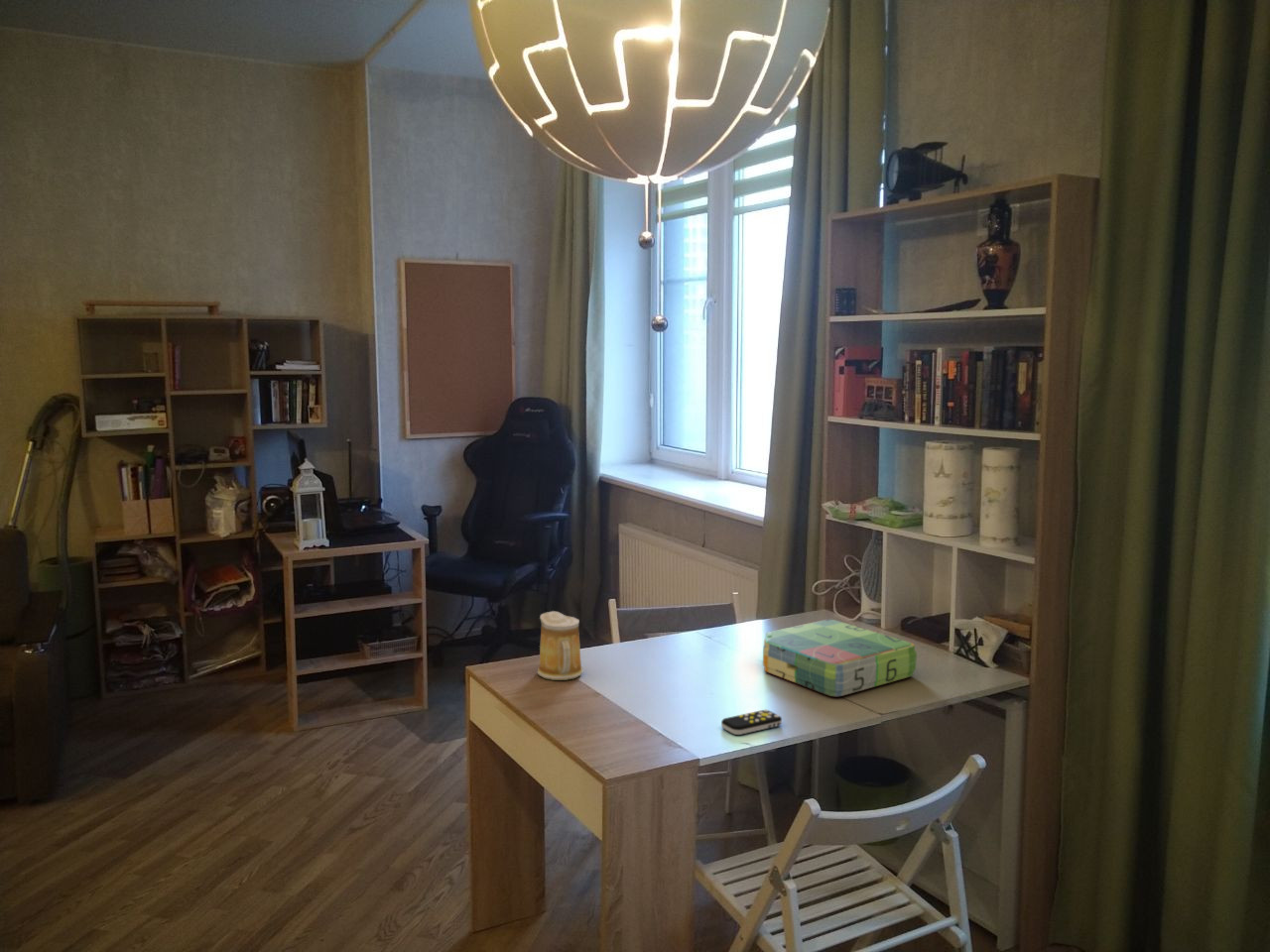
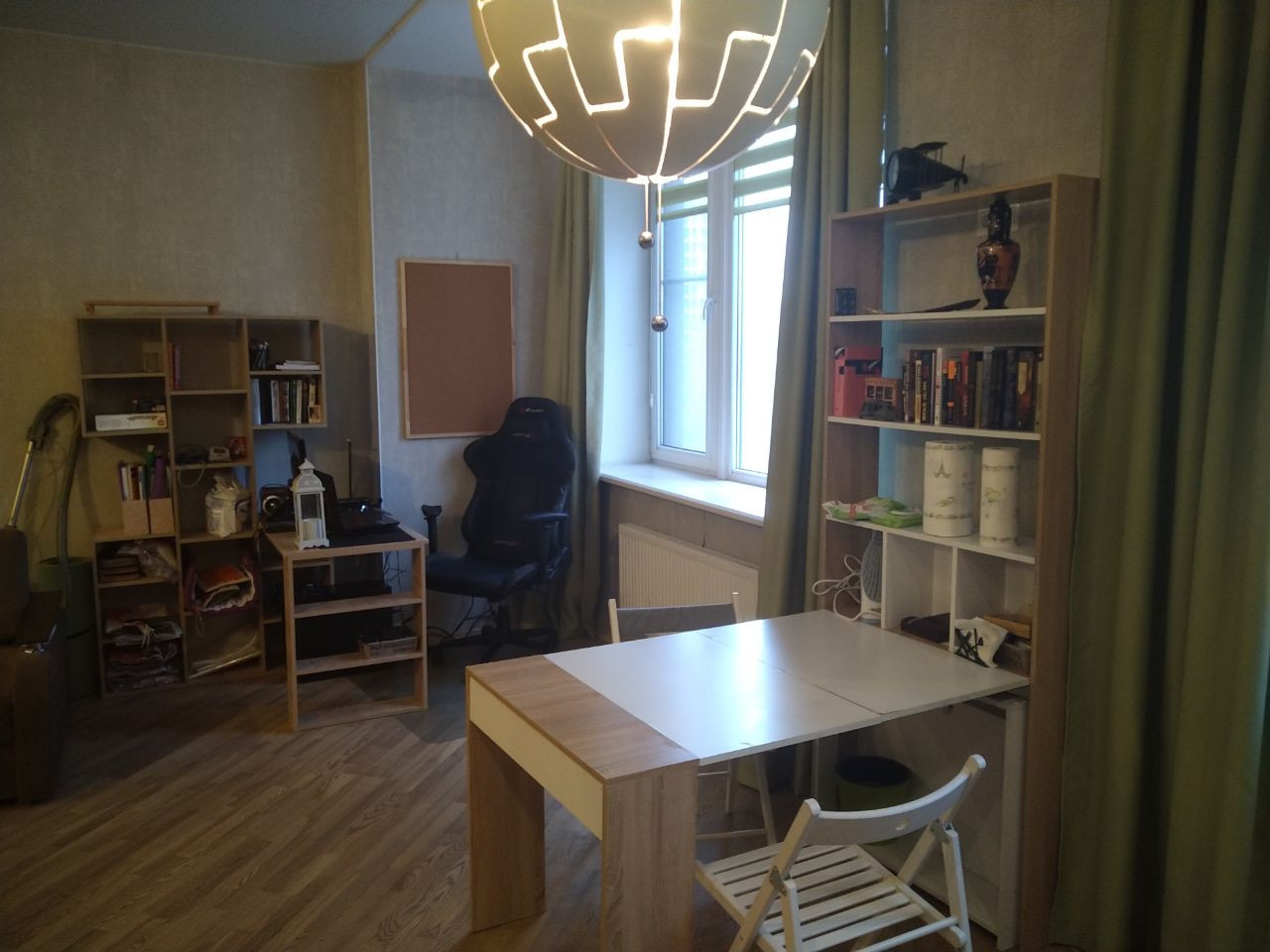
- board game [762,619,918,697]
- remote control [720,708,783,736]
- mug [536,610,584,681]
